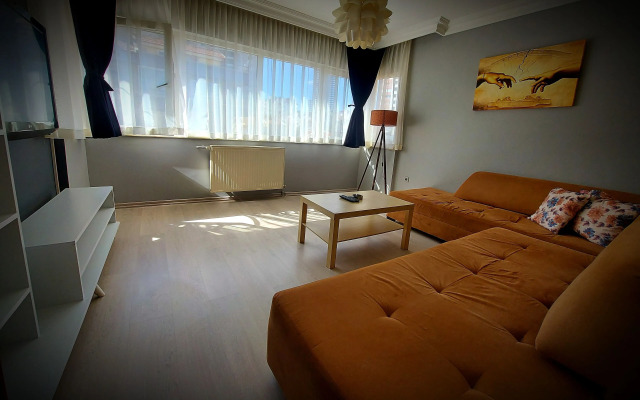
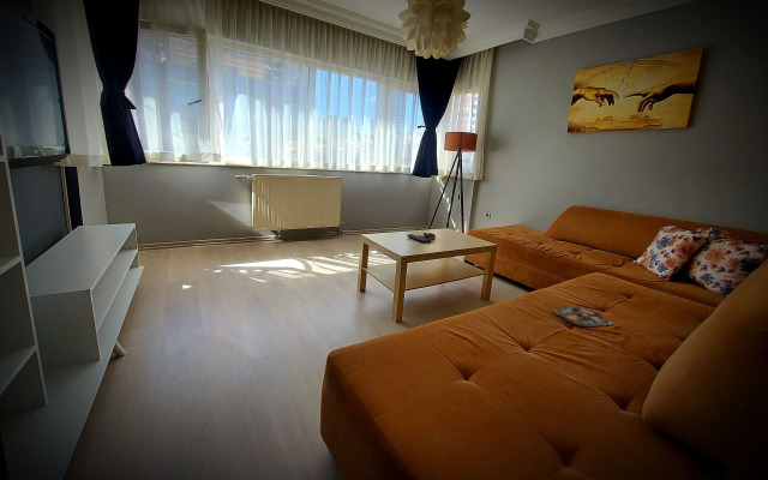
+ magazine [552,305,614,328]
